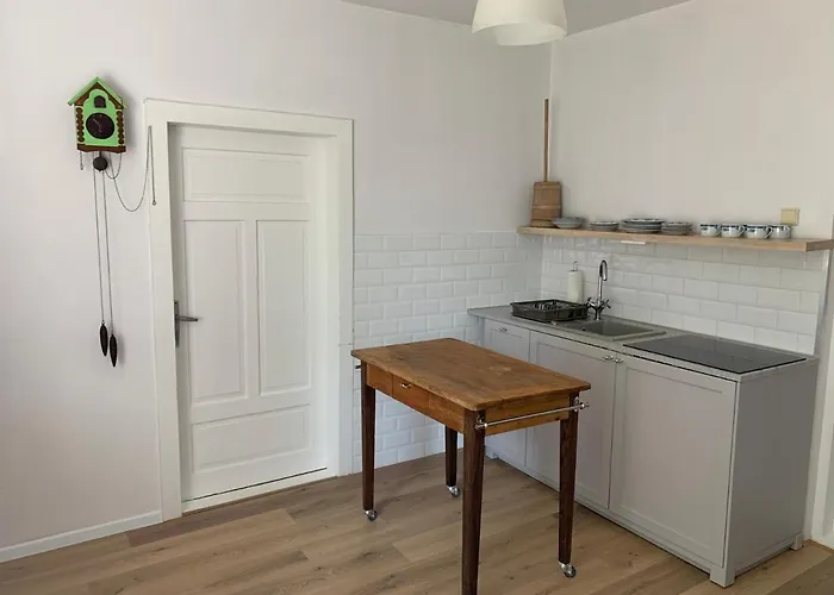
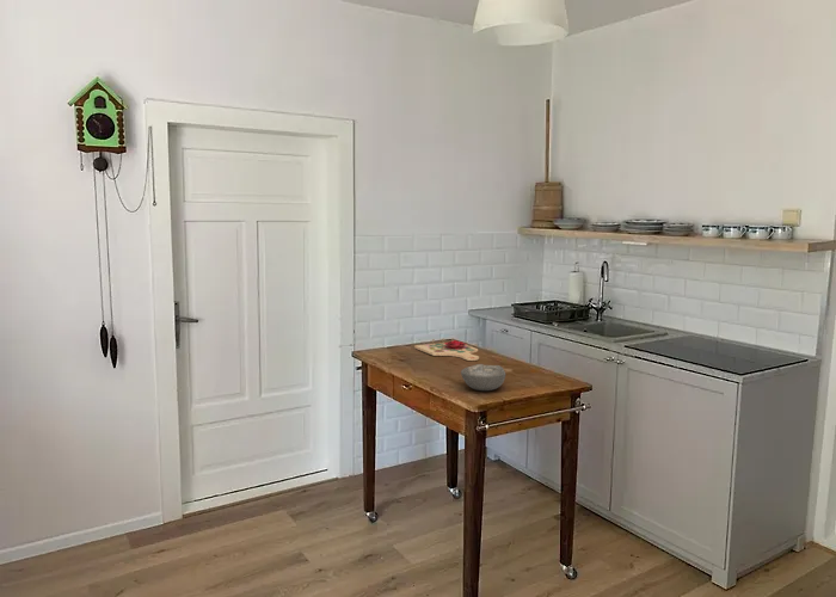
+ bowl [460,363,506,392]
+ cutting board [413,337,480,362]
